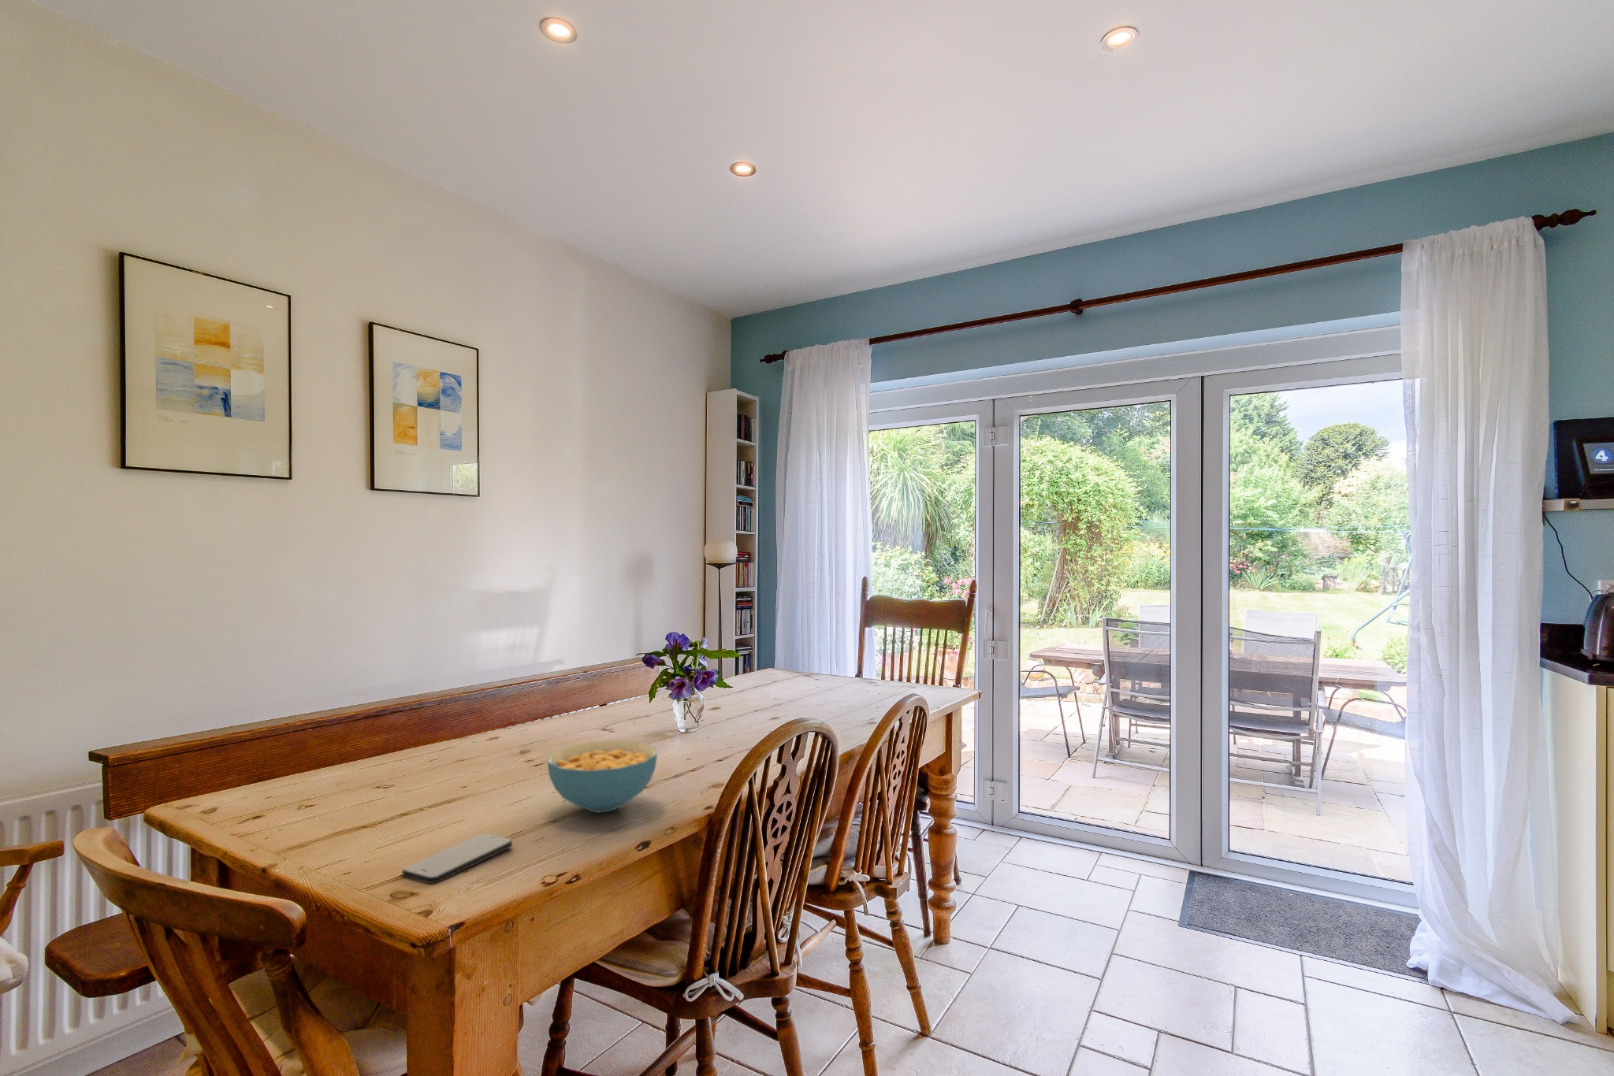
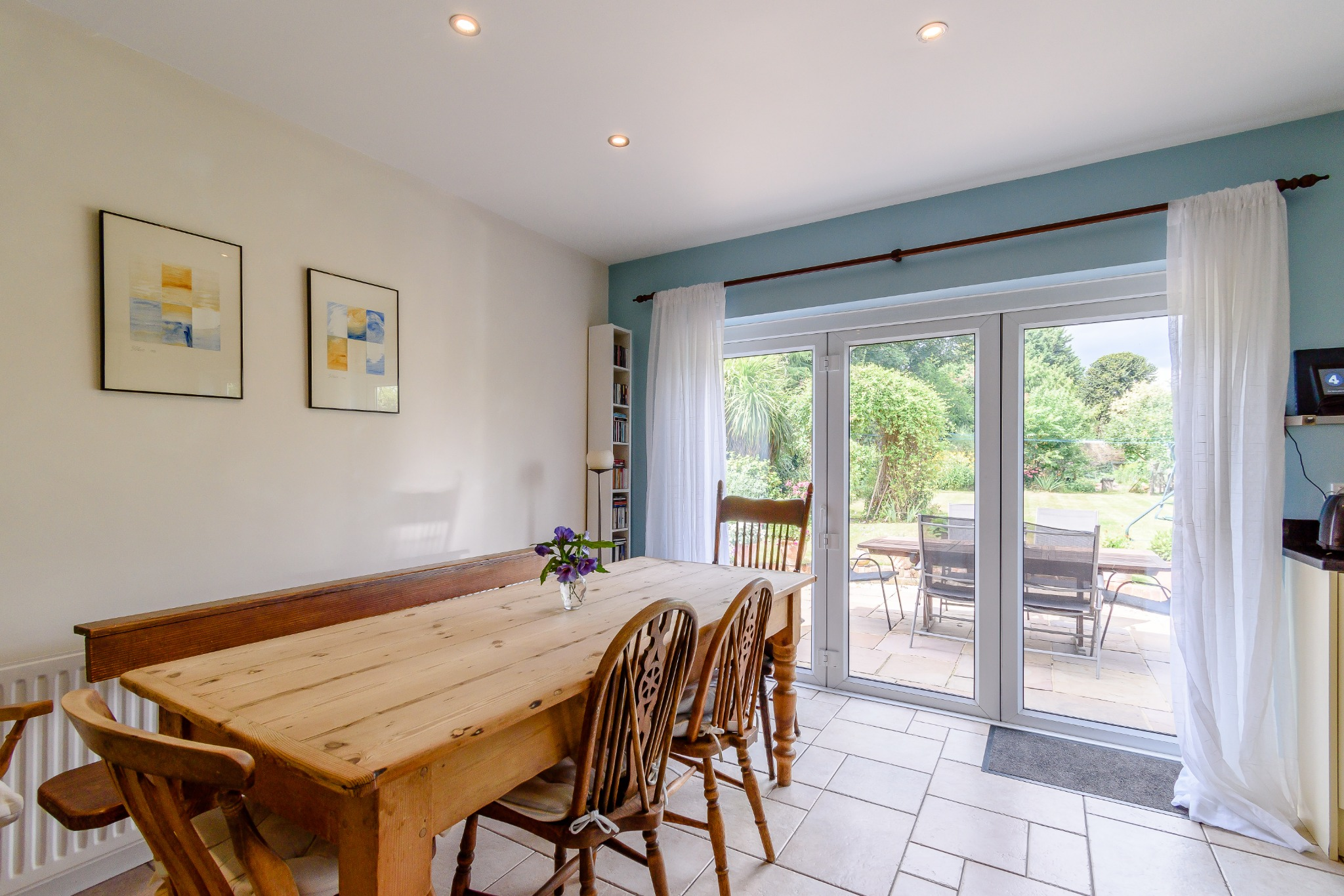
- cereal bowl [546,740,658,814]
- smartphone [401,833,513,885]
